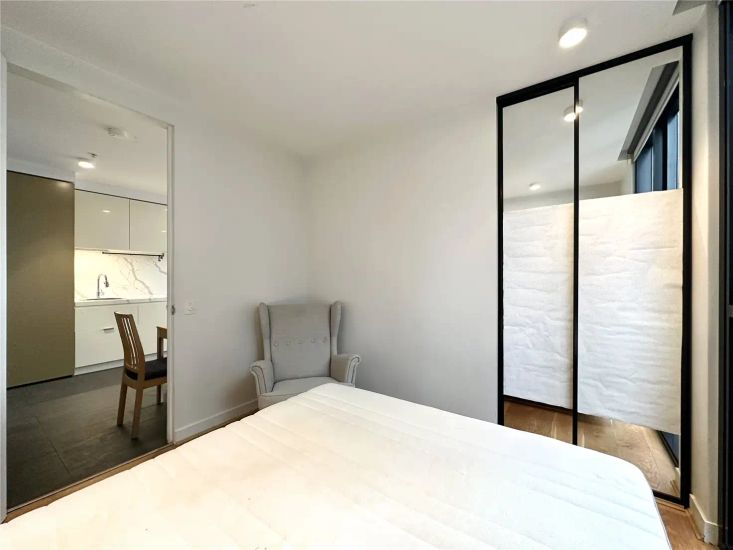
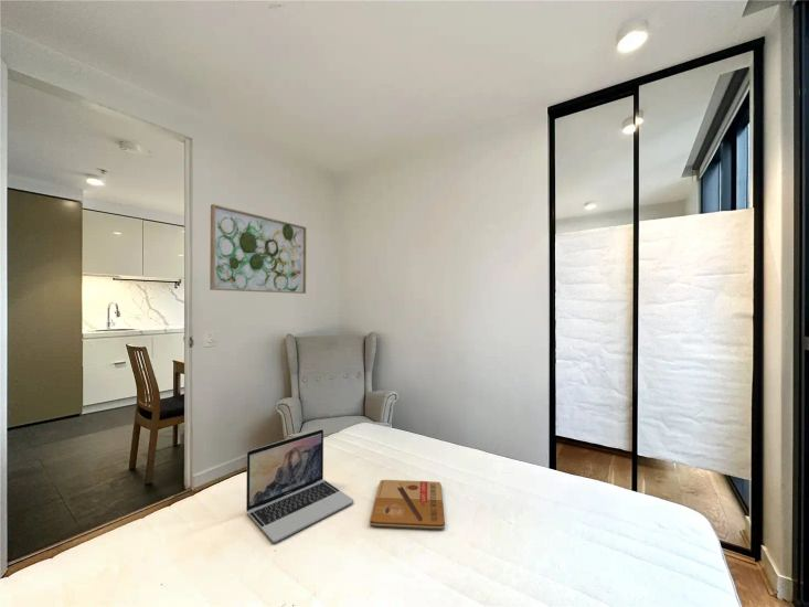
+ cigar tin [369,479,446,530]
+ laptop [245,428,354,544]
+ wall art [209,203,308,295]
